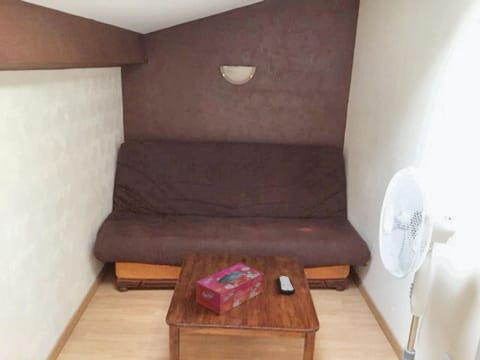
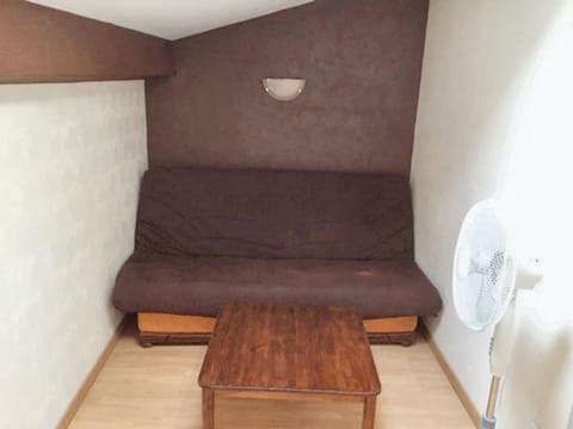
- tissue box [195,262,265,316]
- remote control [276,275,296,295]
